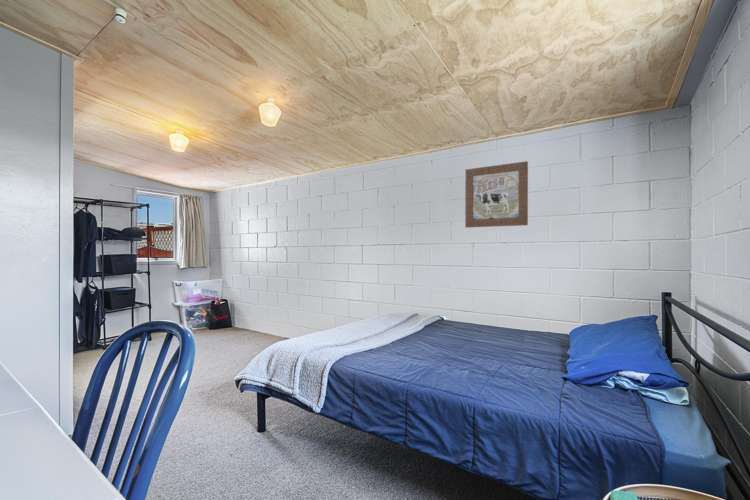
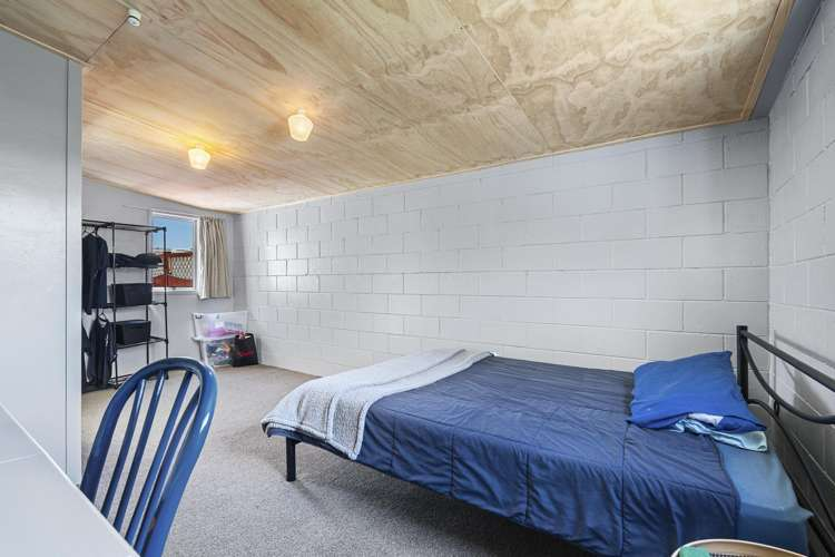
- wall art [464,160,529,228]
